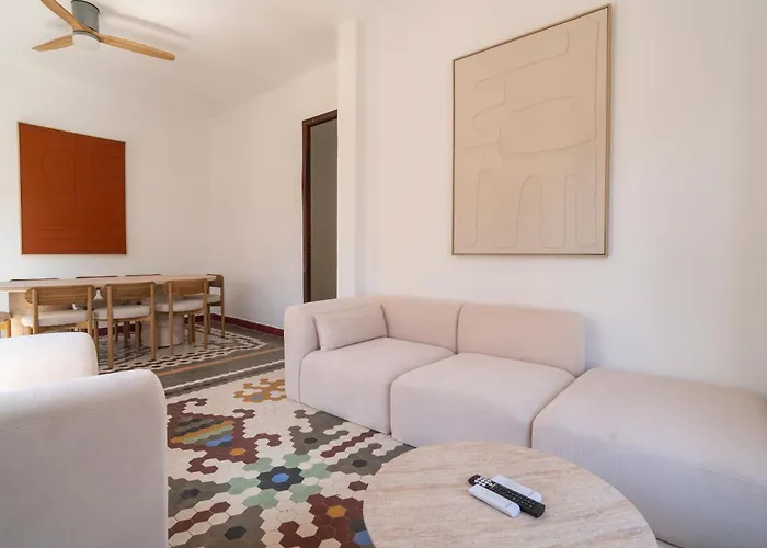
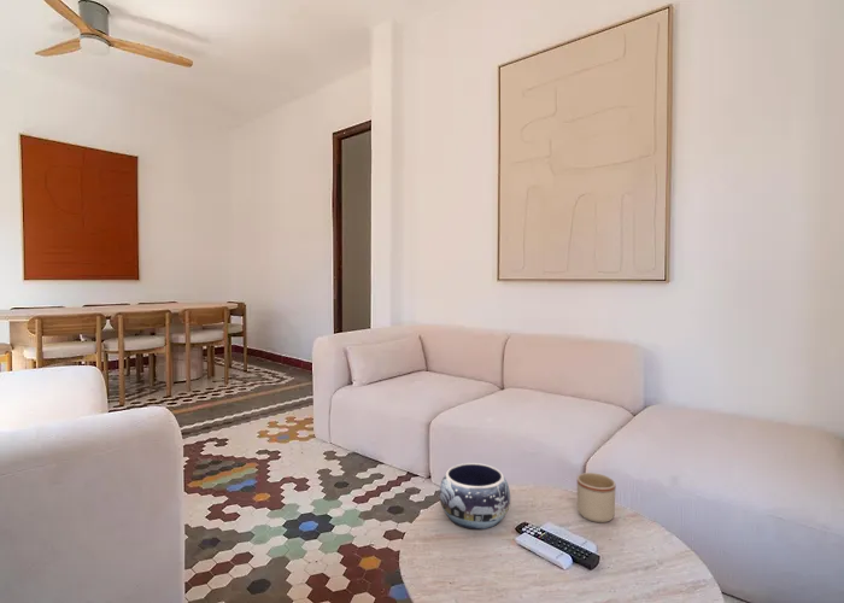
+ mug [576,472,617,523]
+ decorative bowl [439,462,511,531]
